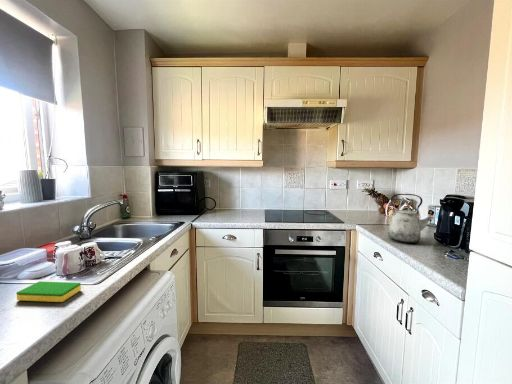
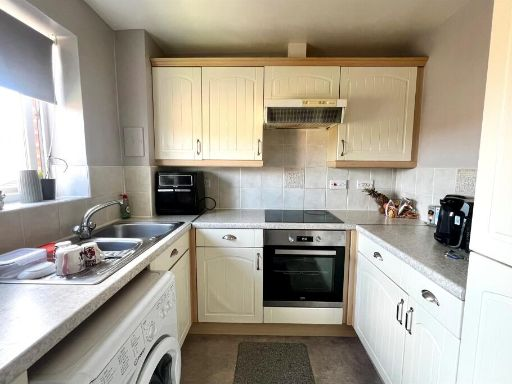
- dish sponge [15,280,82,303]
- kettle [387,193,435,244]
